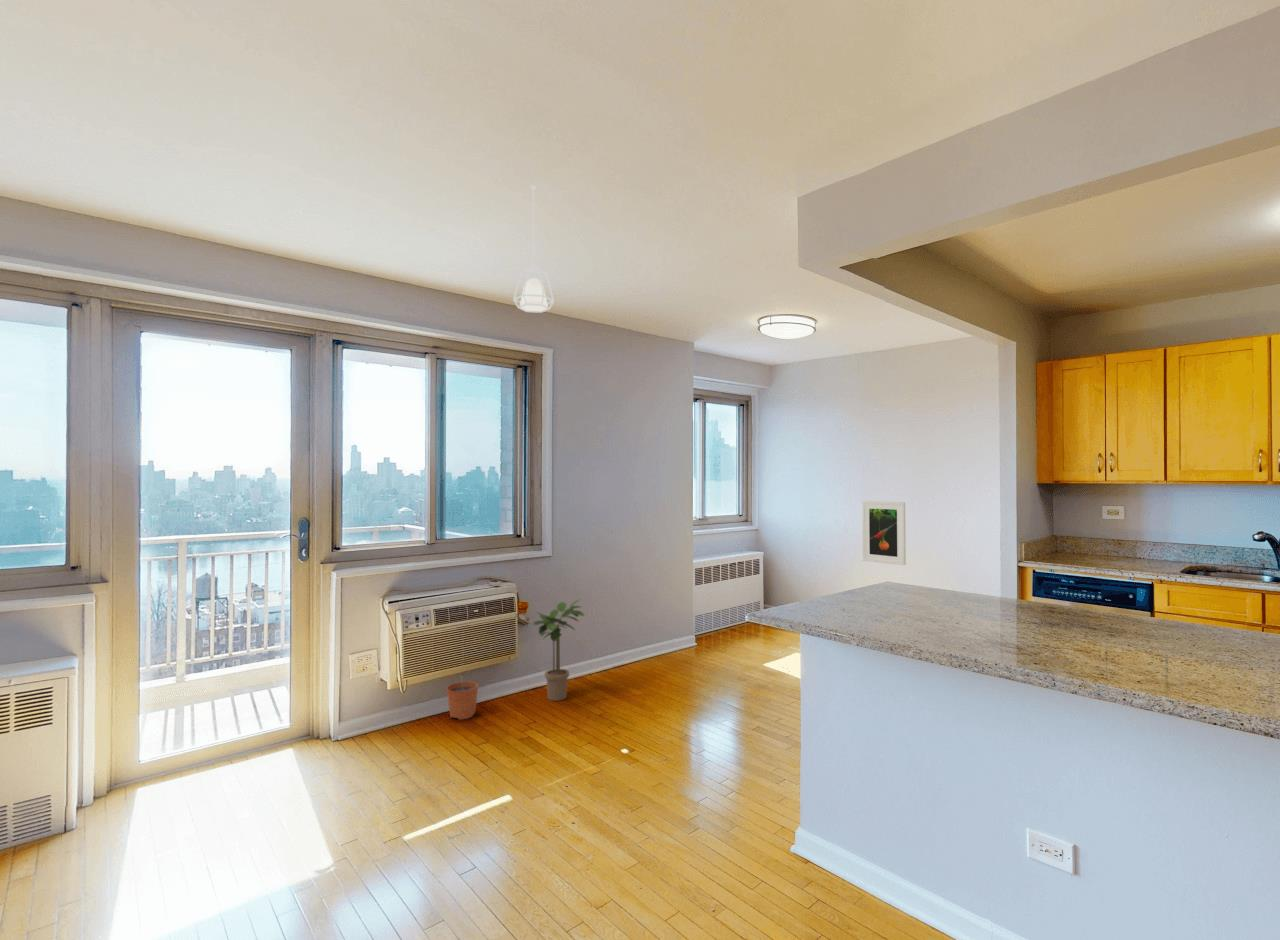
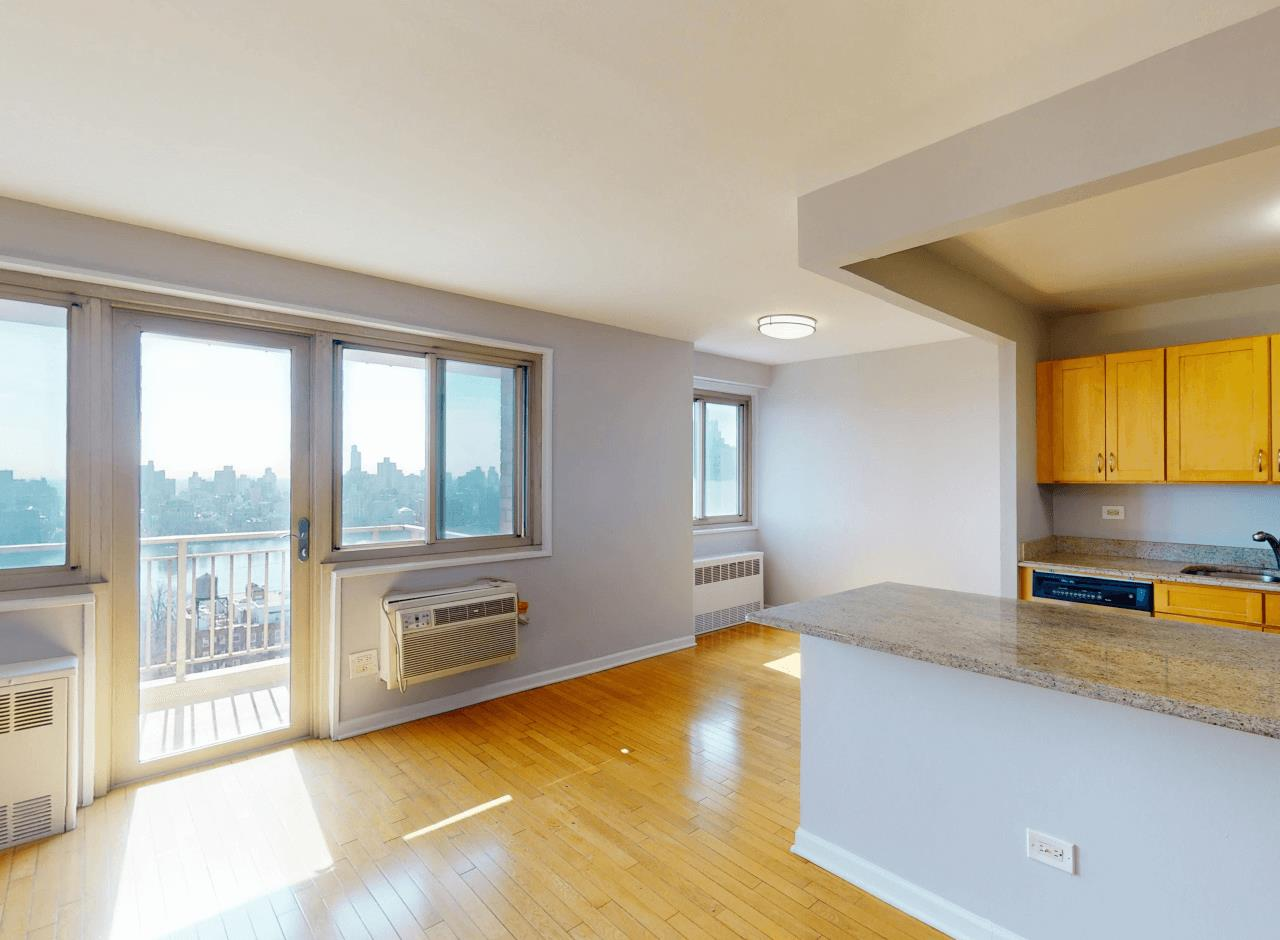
- pendant lamp [512,184,555,314]
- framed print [861,500,907,566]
- plant pot [446,676,479,721]
- potted plant [532,598,585,702]
